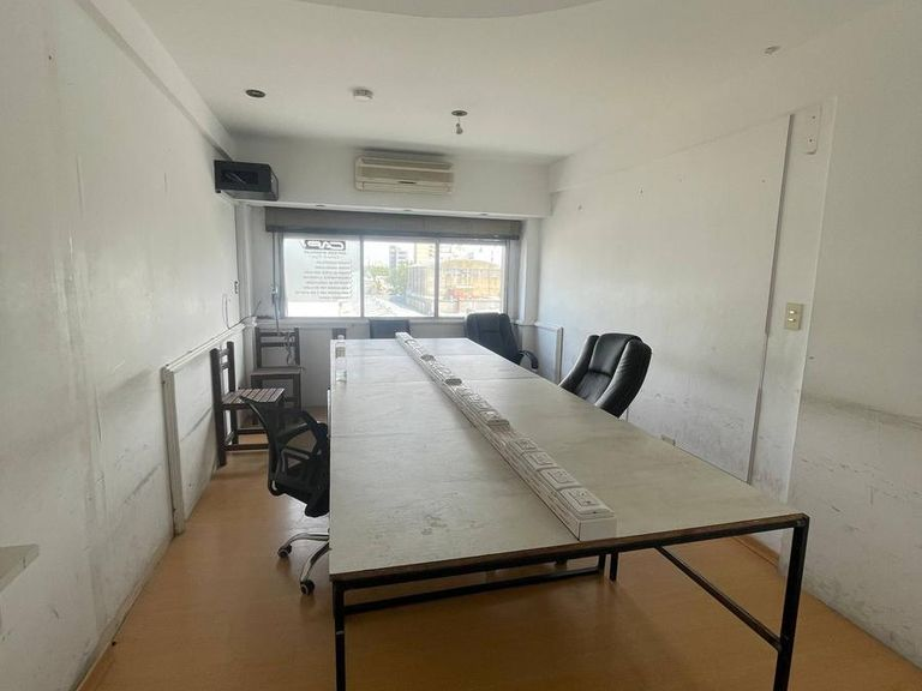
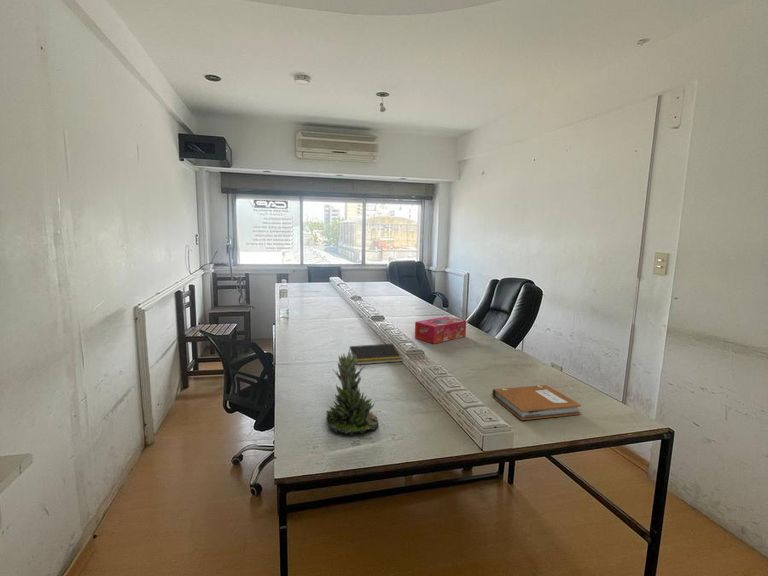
+ succulent plant [325,350,380,436]
+ notebook [491,384,582,421]
+ notepad [348,343,403,366]
+ tissue box [414,315,467,345]
